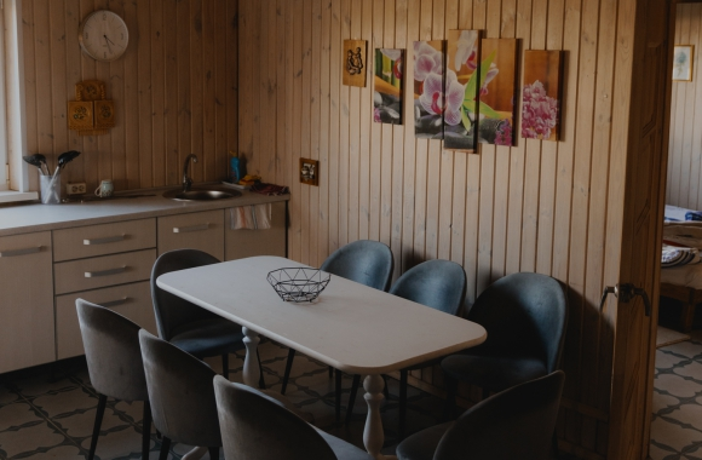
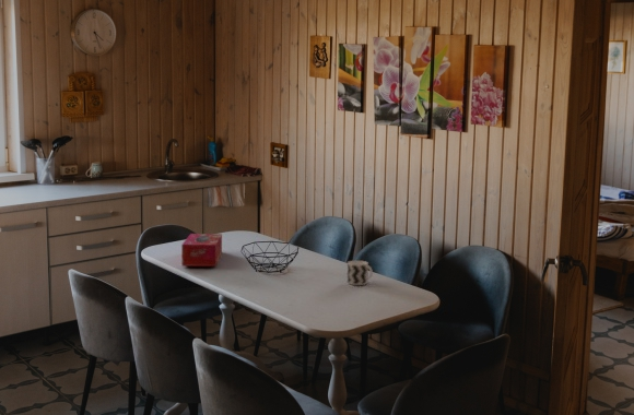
+ tissue box [180,233,223,268]
+ cup [347,260,374,286]
